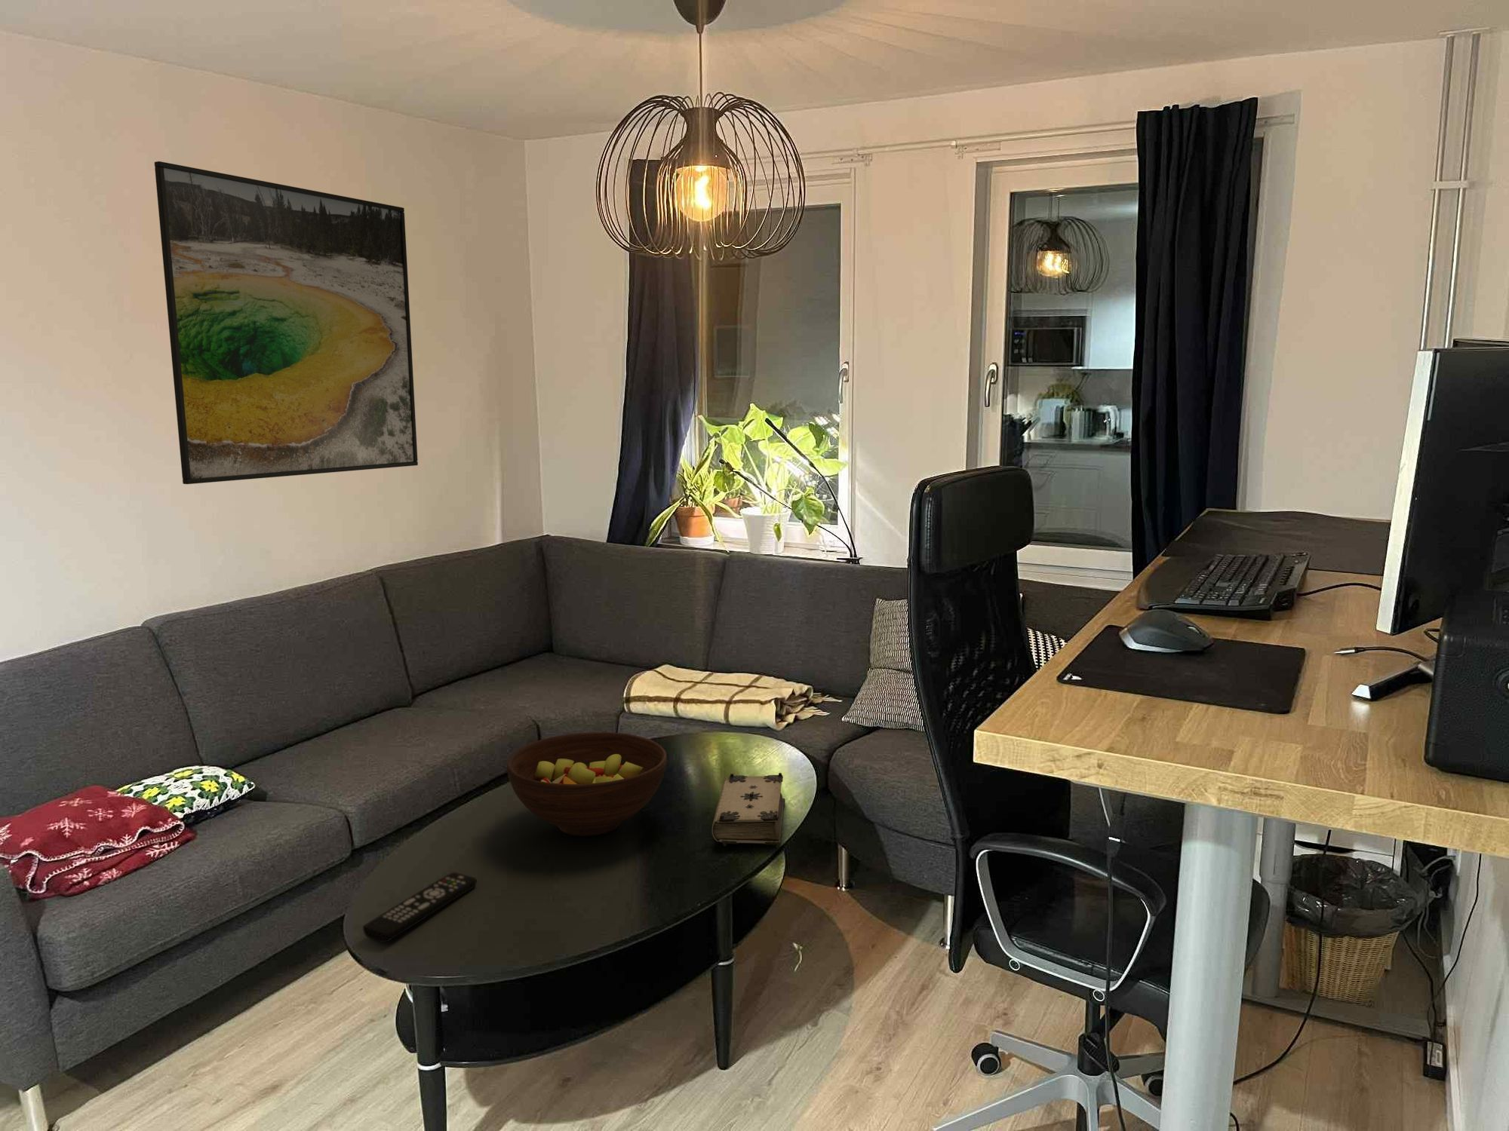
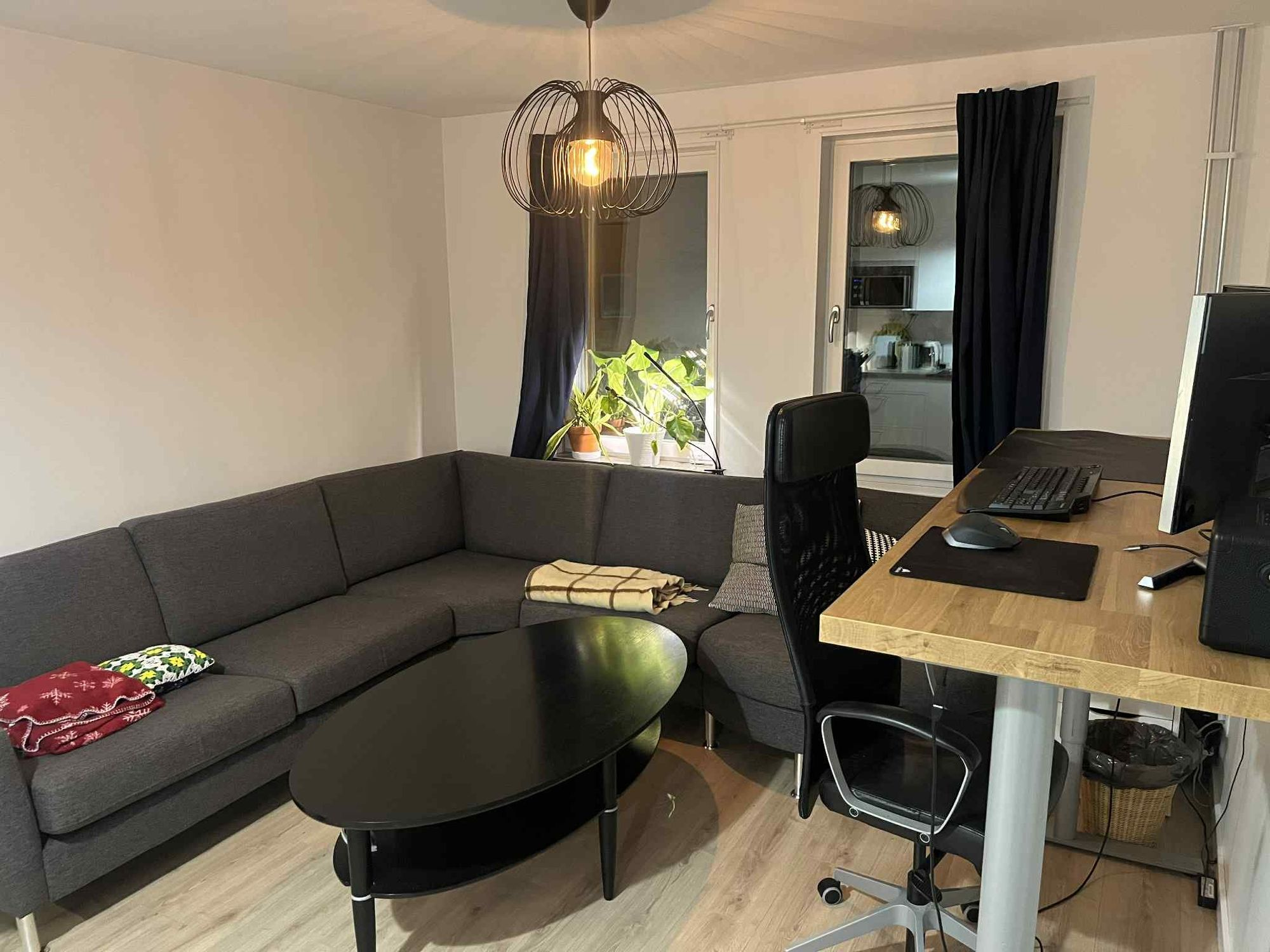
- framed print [154,160,418,485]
- remote control [362,872,478,943]
- book [711,772,787,848]
- fruit bowl [506,732,668,836]
